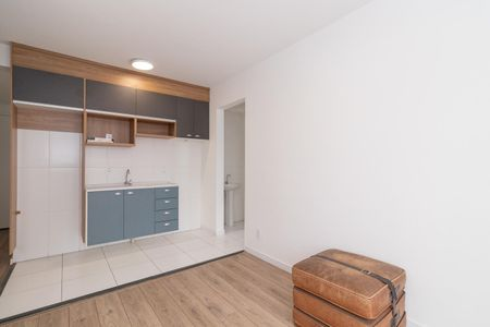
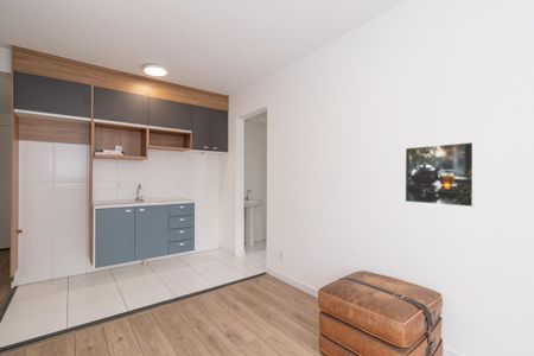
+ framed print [403,141,476,208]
